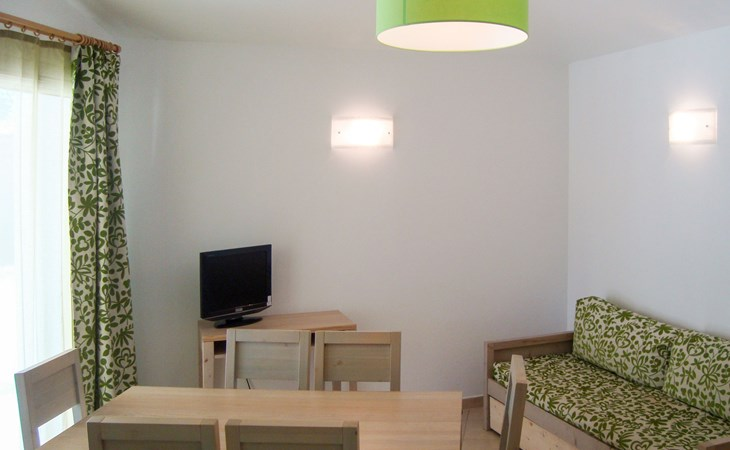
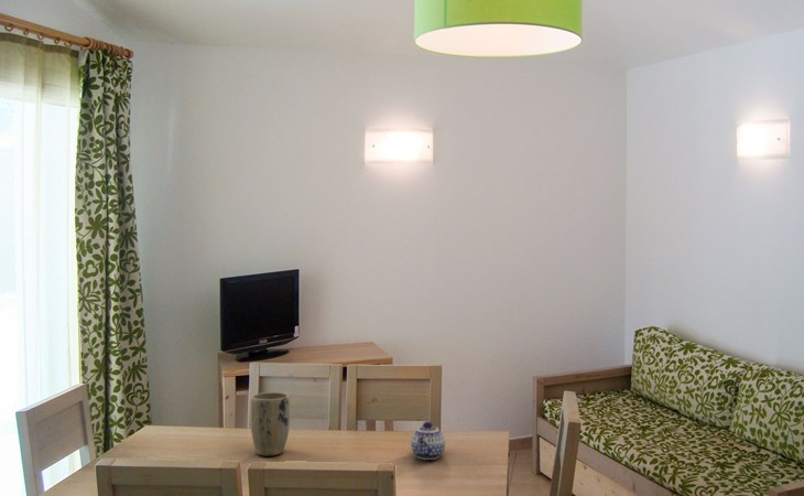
+ teapot [410,420,446,461]
+ plant pot [250,391,291,457]
